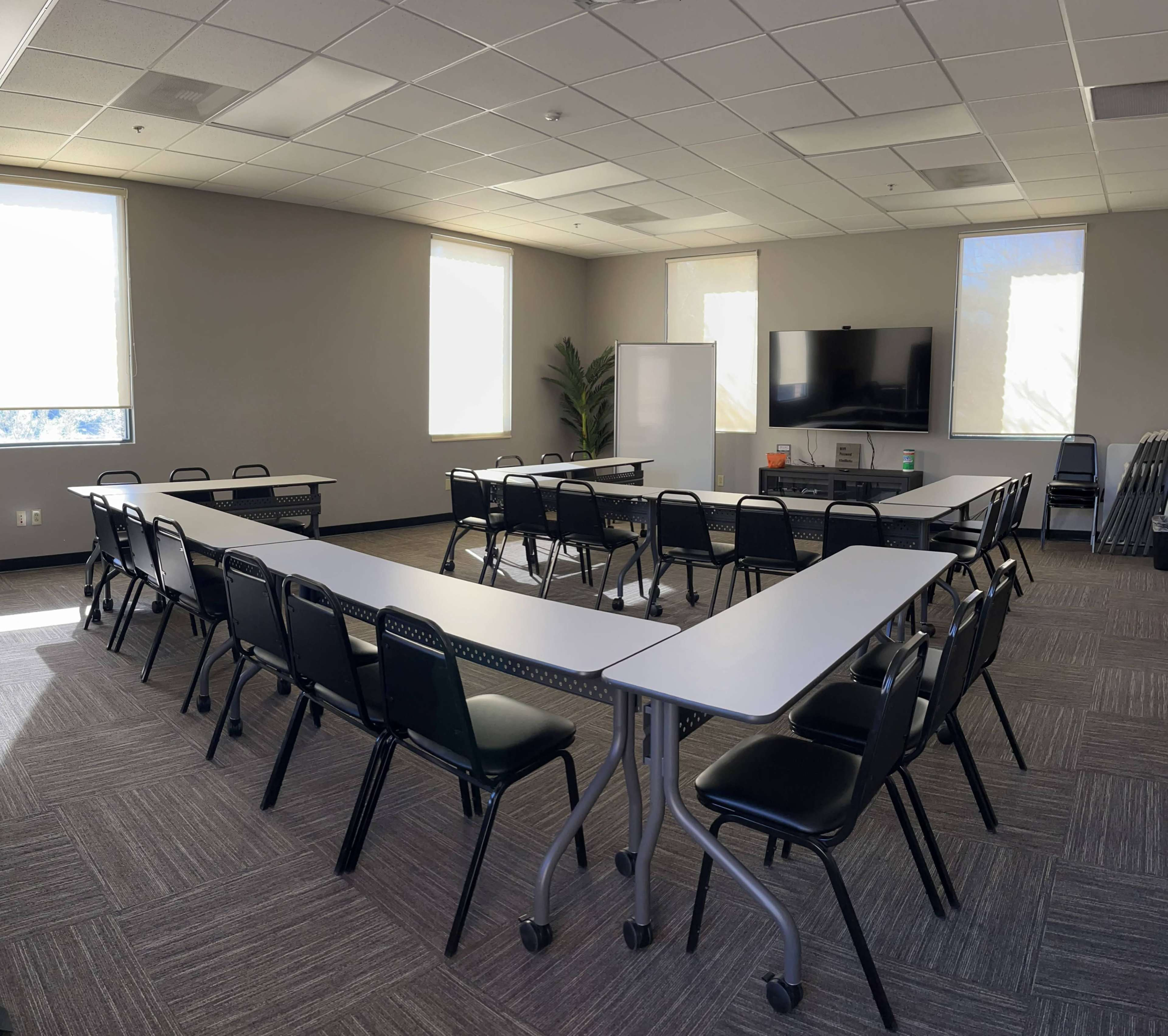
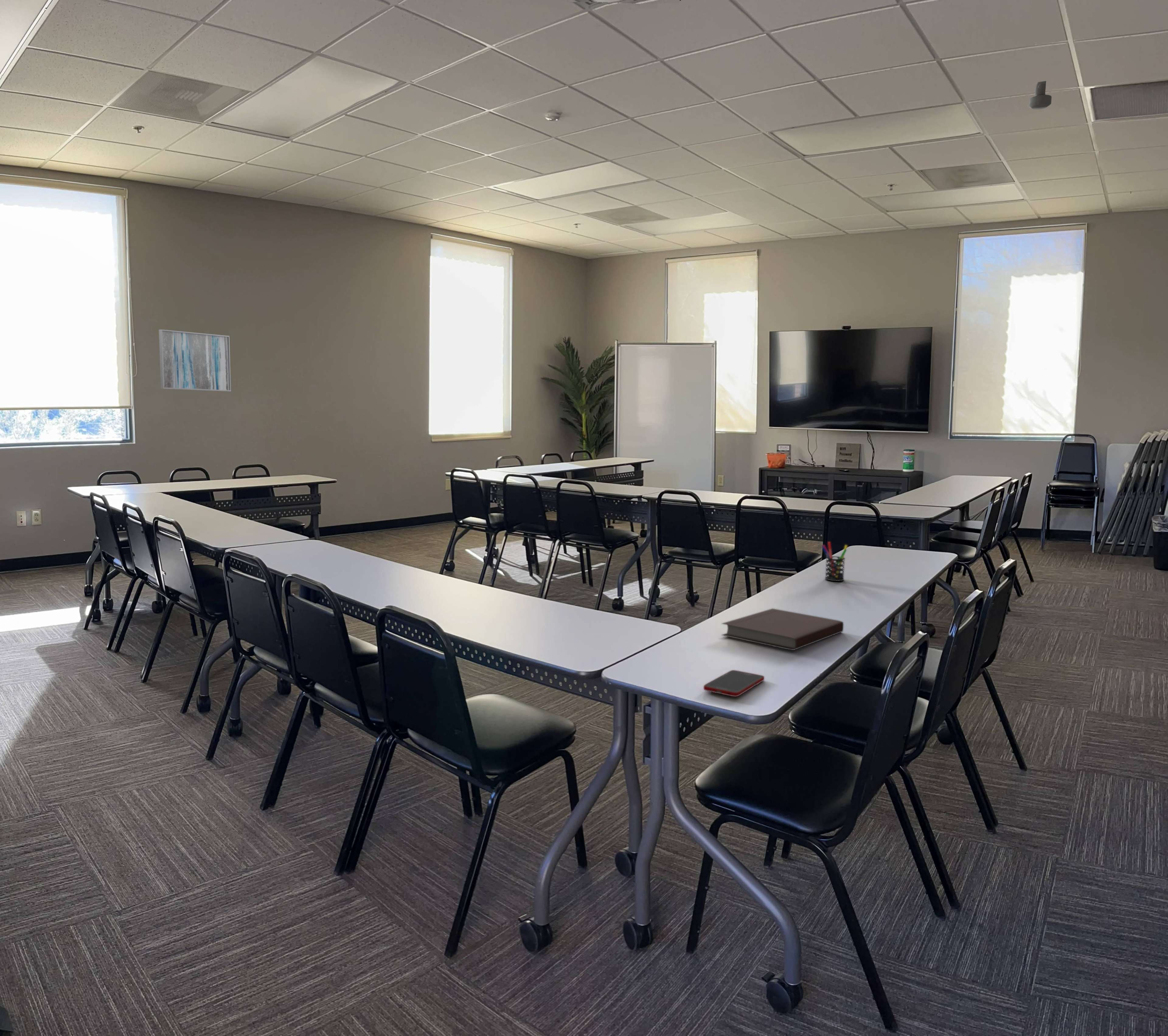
+ pen holder [821,542,848,581]
+ security camera [1029,81,1052,110]
+ cell phone [703,670,765,697]
+ wall art [158,329,231,392]
+ notebook [721,608,844,651]
